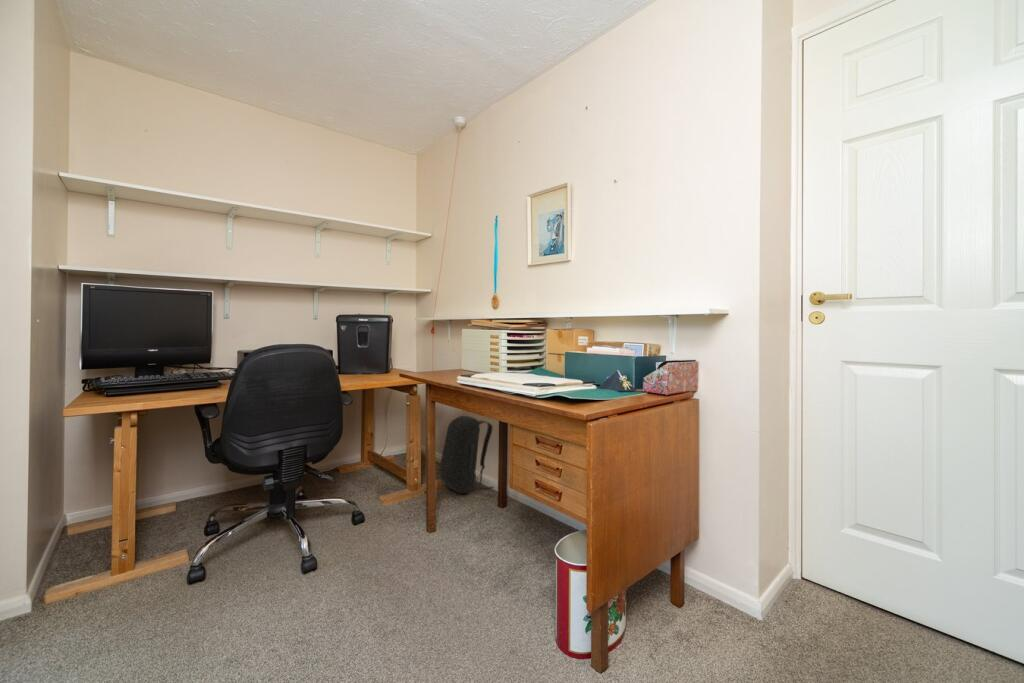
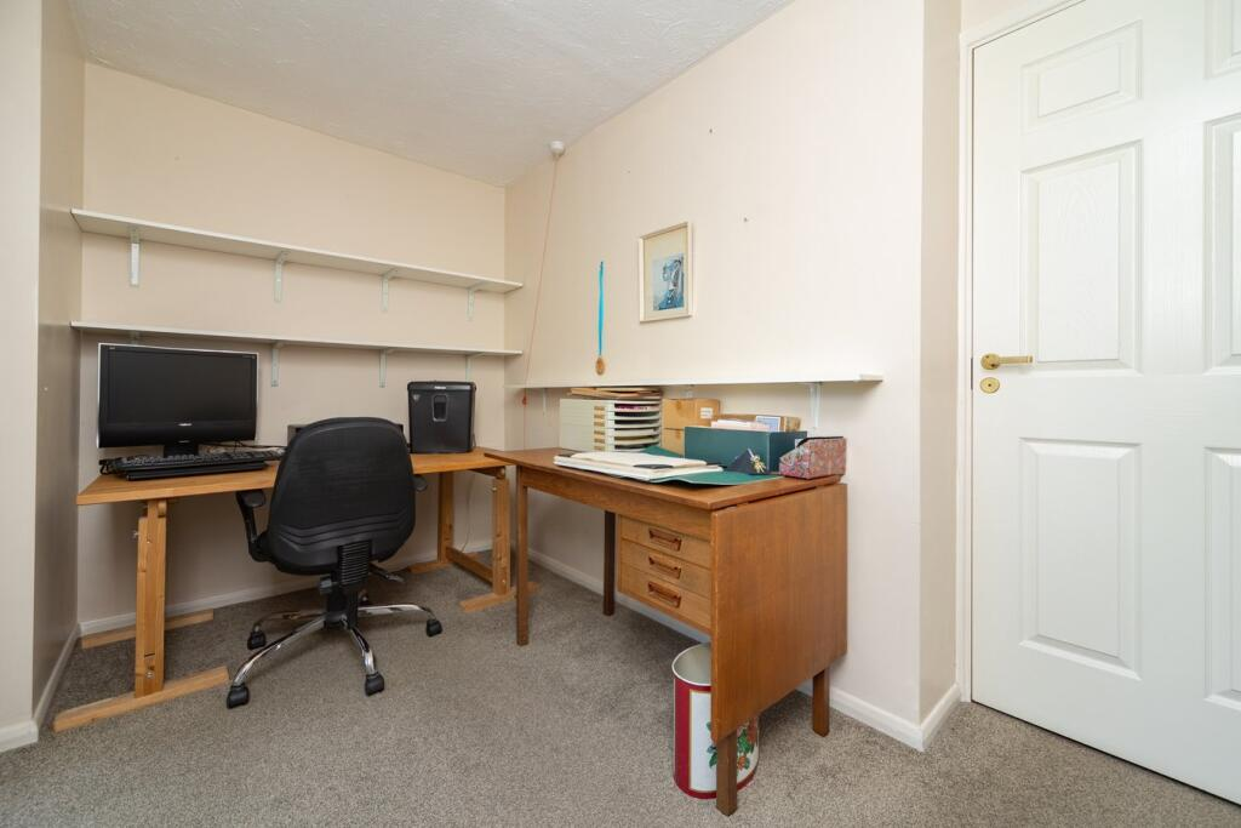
- backpack [439,415,495,494]
